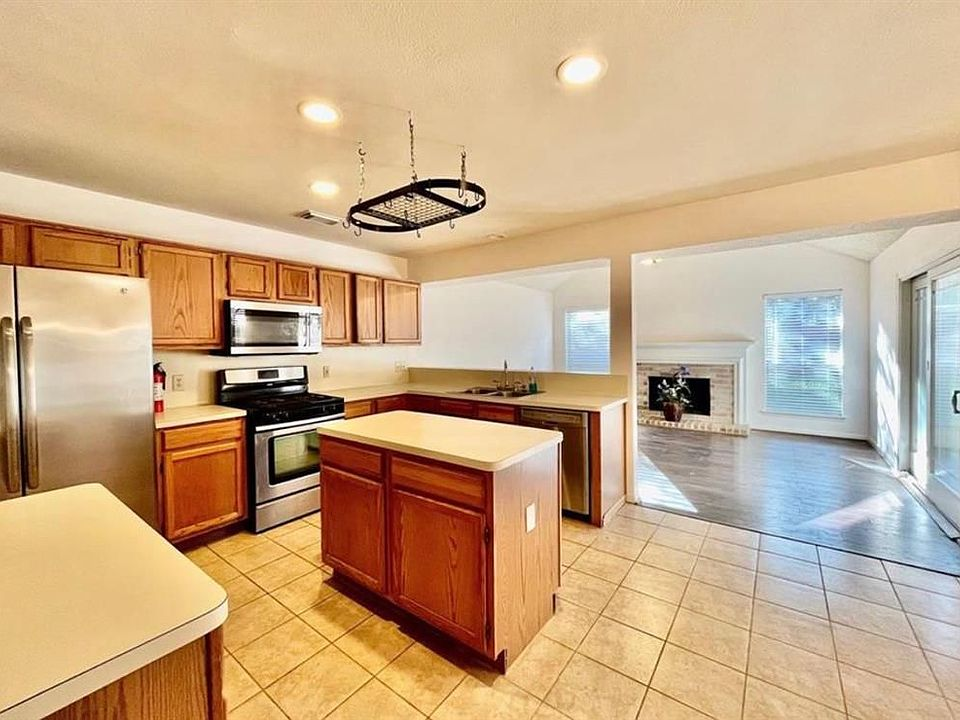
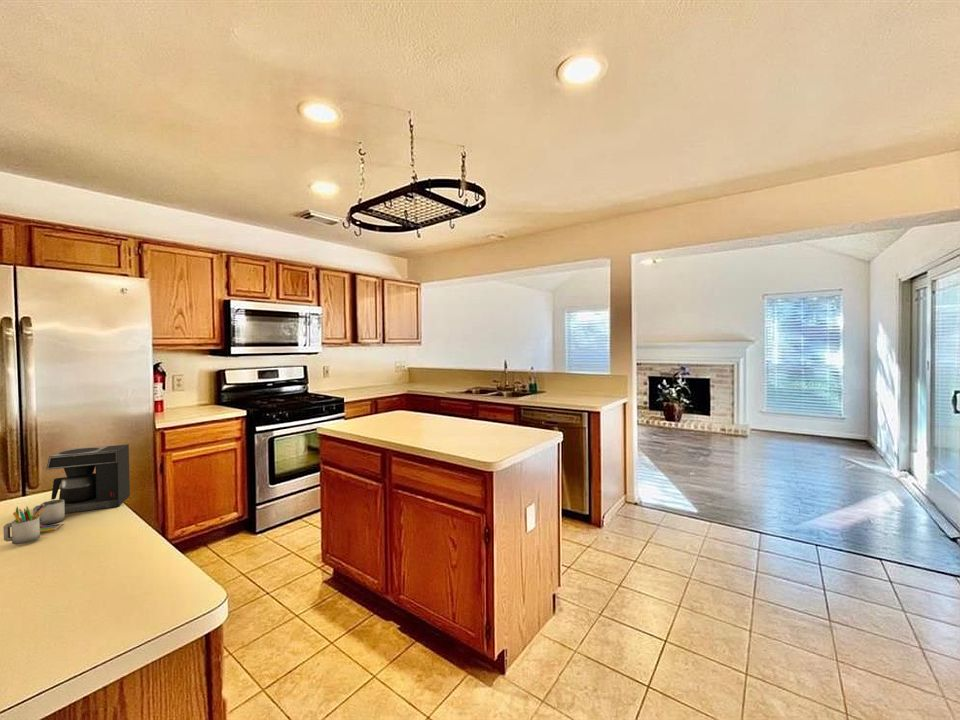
+ coffee maker [3,443,131,546]
